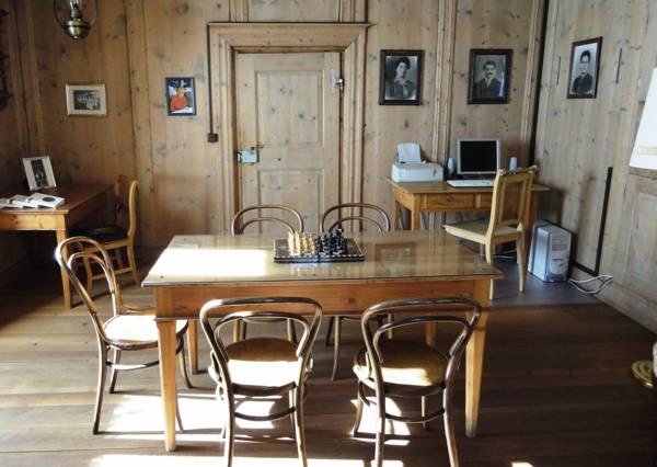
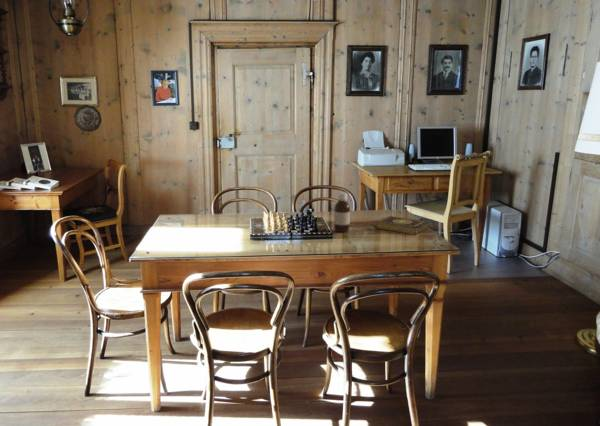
+ book [375,215,430,236]
+ bottle [333,191,351,233]
+ decorative plate [73,104,102,133]
